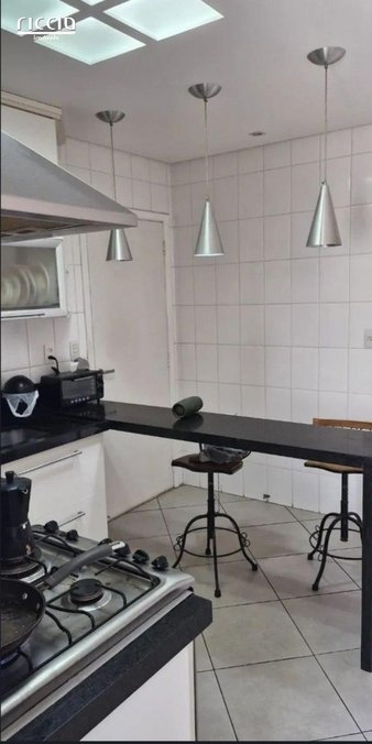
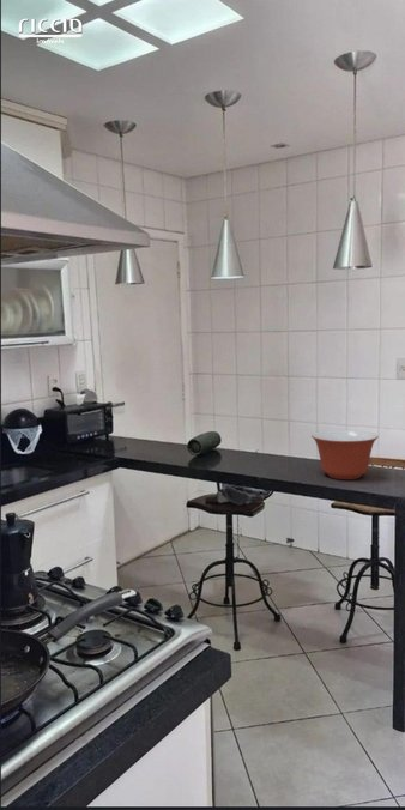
+ mixing bowl [310,429,380,480]
